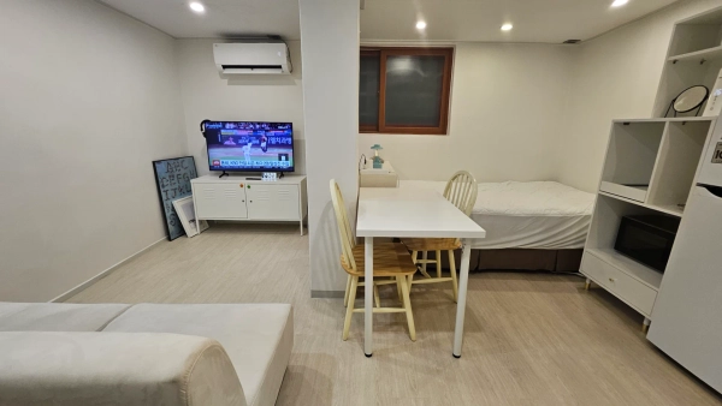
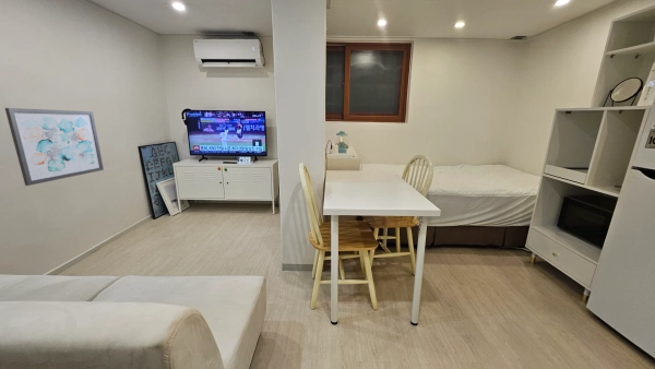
+ wall art [4,107,105,187]
